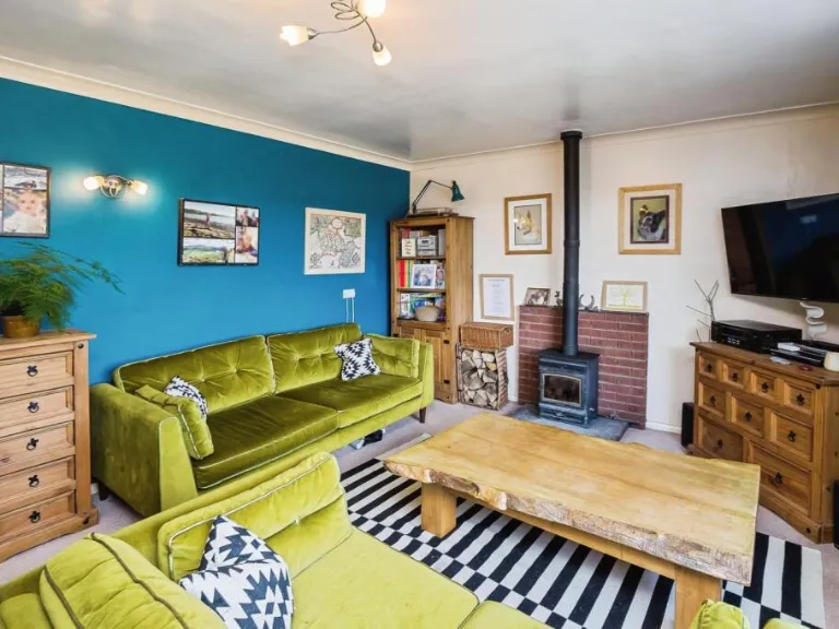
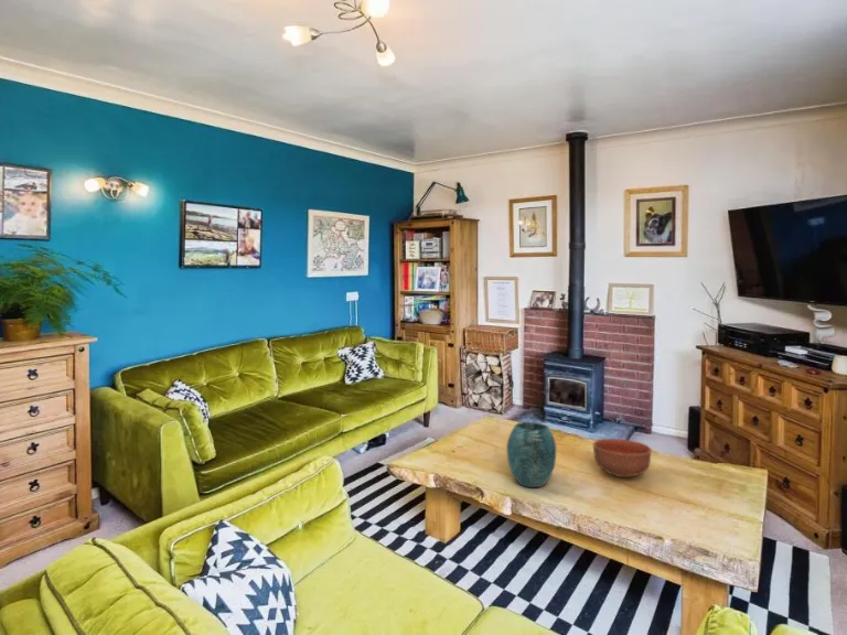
+ bowl [592,438,653,478]
+ vase [505,421,557,488]
